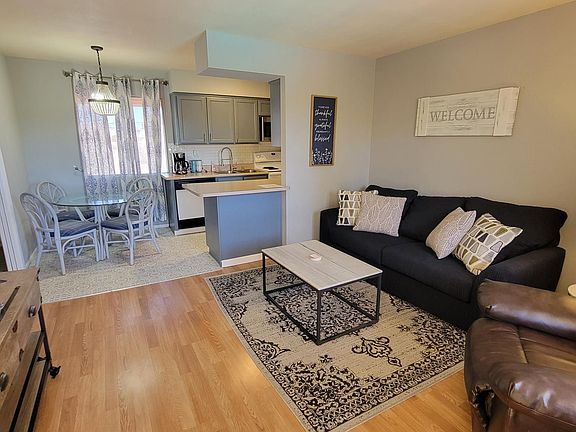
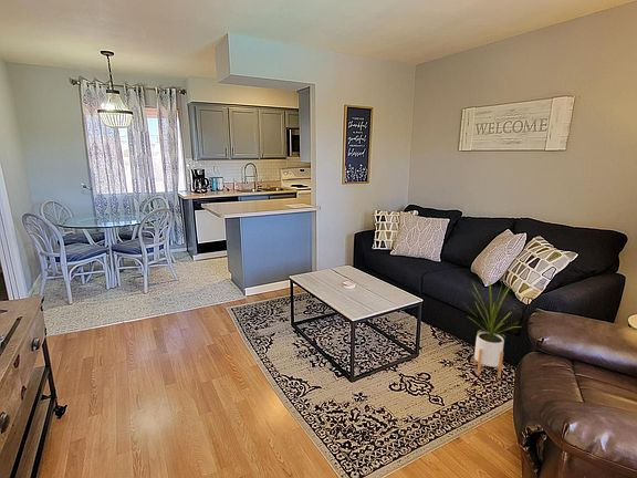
+ house plant [463,279,523,380]
